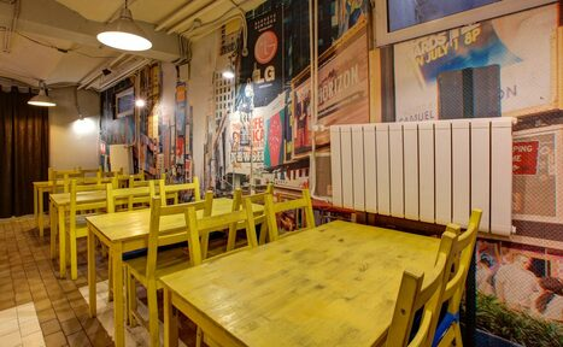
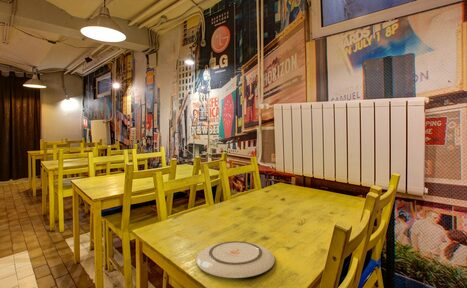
+ plate [195,240,276,279]
